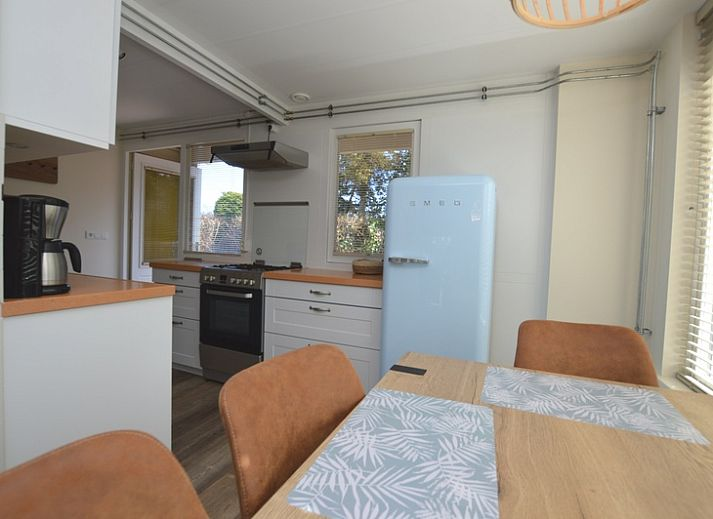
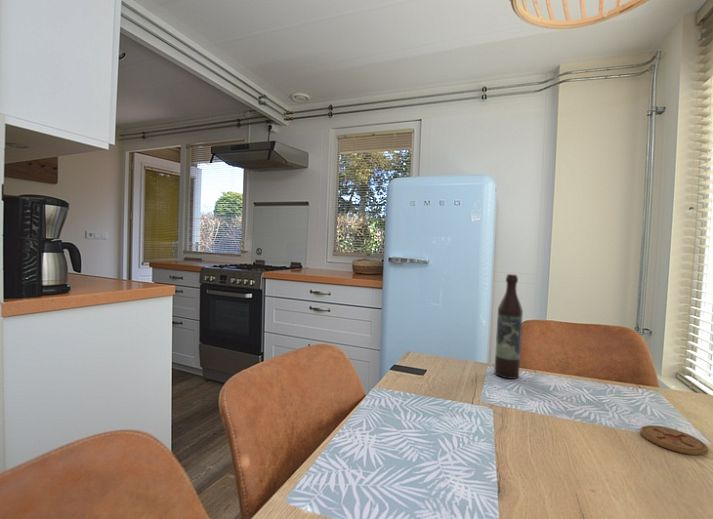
+ coaster [639,424,709,456]
+ wine bottle [493,273,524,380]
